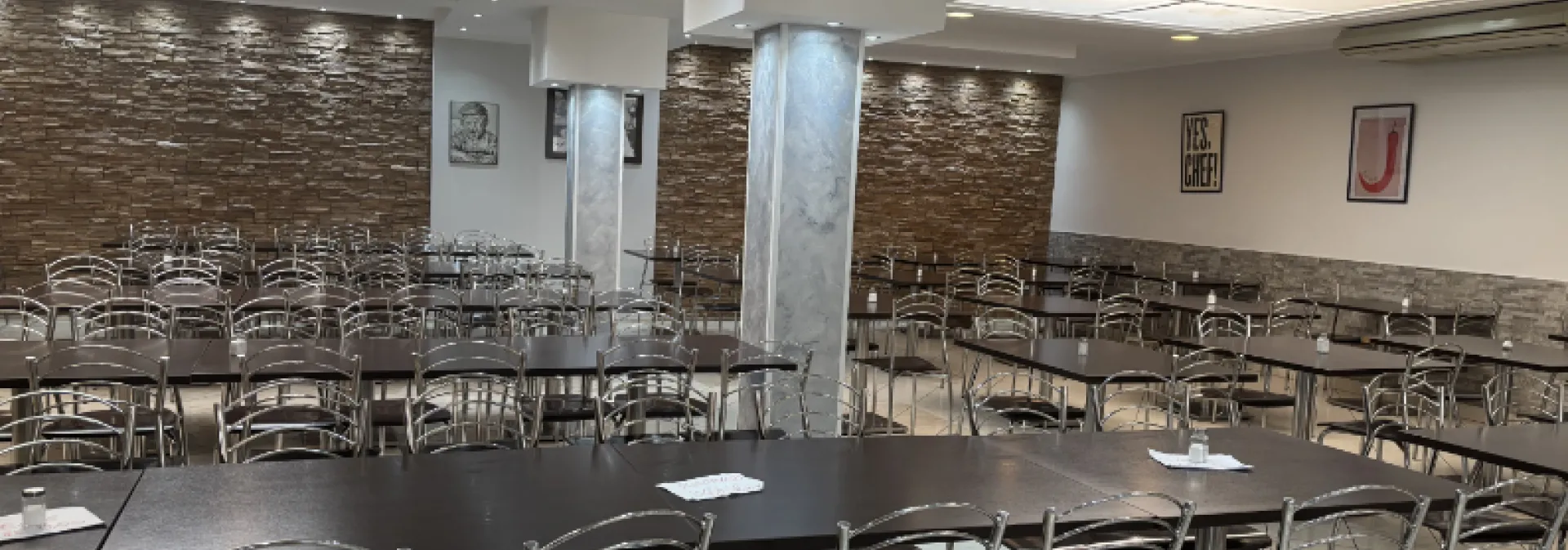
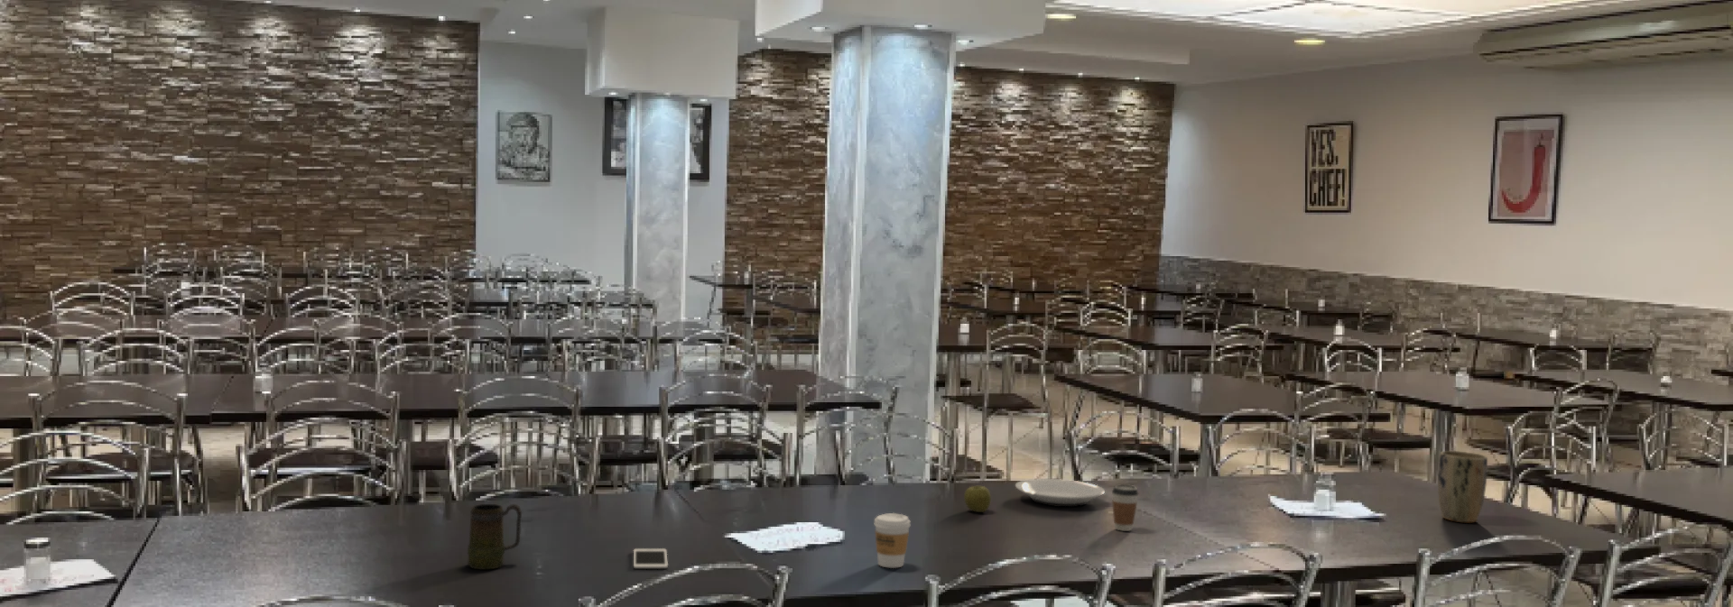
+ cell phone [632,549,669,569]
+ plate [1015,478,1105,508]
+ coffee cup [1111,483,1139,532]
+ plant pot [1437,450,1489,523]
+ coffee cup [873,512,911,569]
+ mug [466,503,523,569]
+ apple [963,486,992,513]
